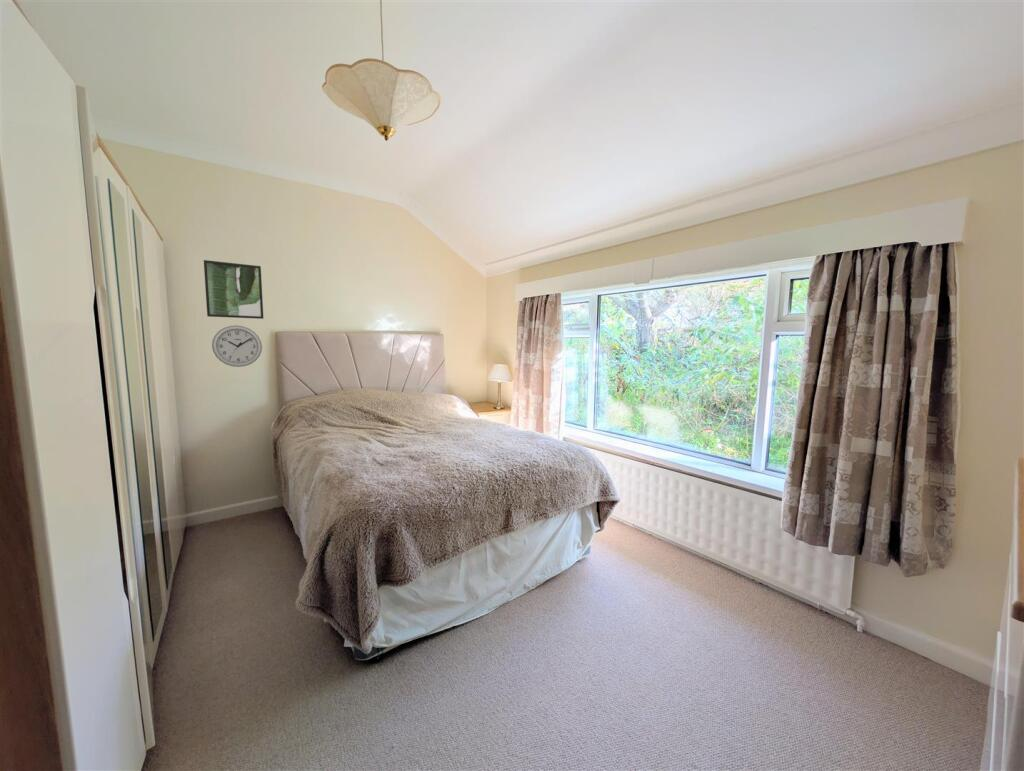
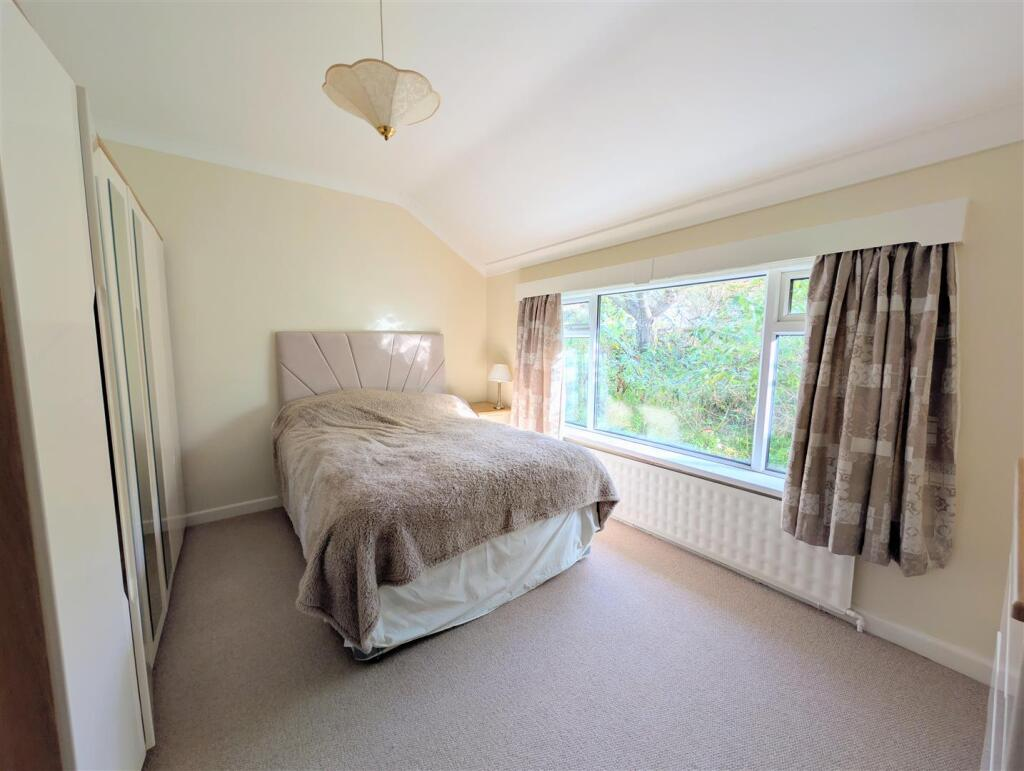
- wall clock [211,324,263,368]
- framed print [203,259,264,320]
